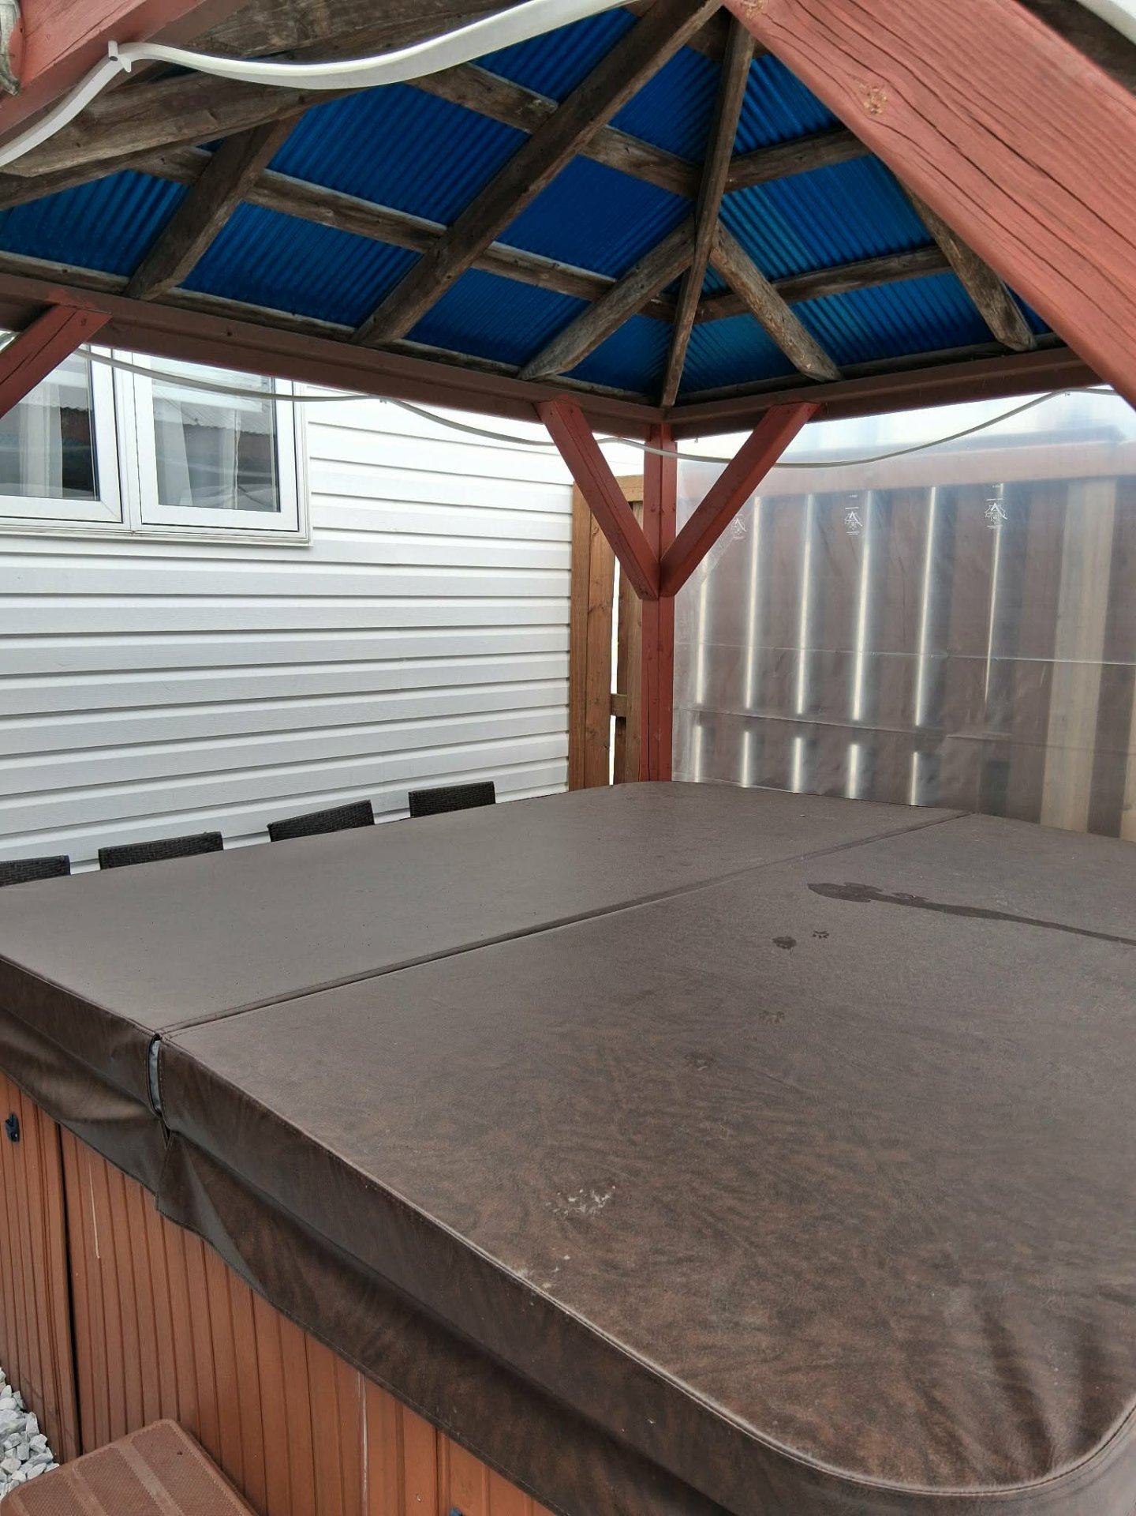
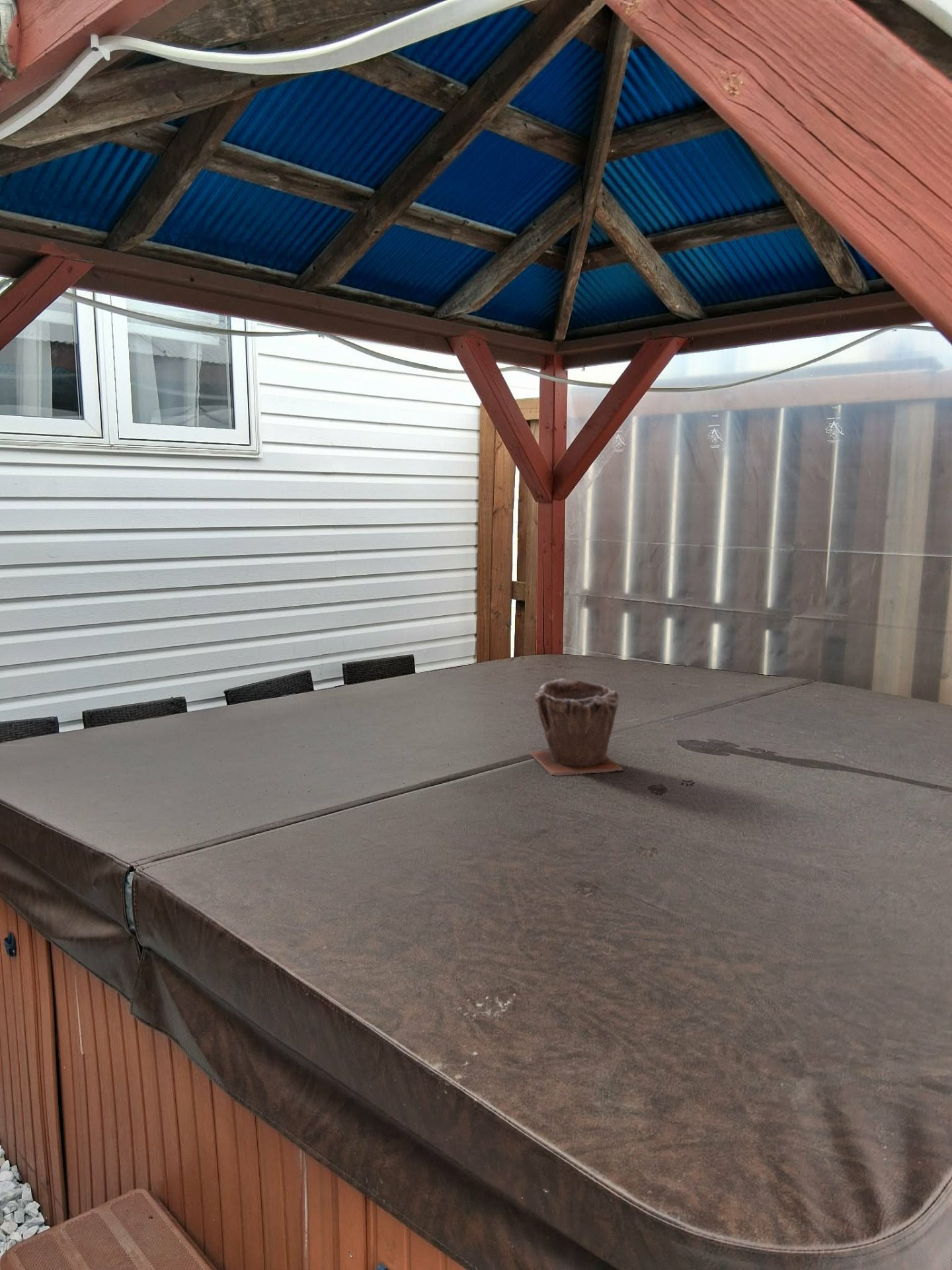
+ plant pot [529,678,624,777]
